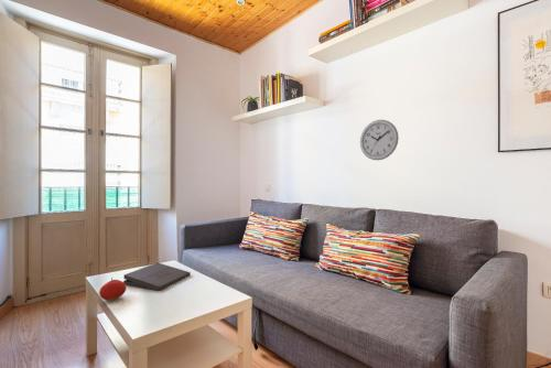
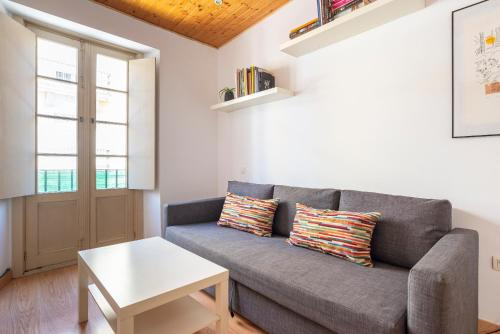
- wall clock [359,119,400,161]
- pizza box [122,262,192,292]
- fruit [98,277,127,302]
